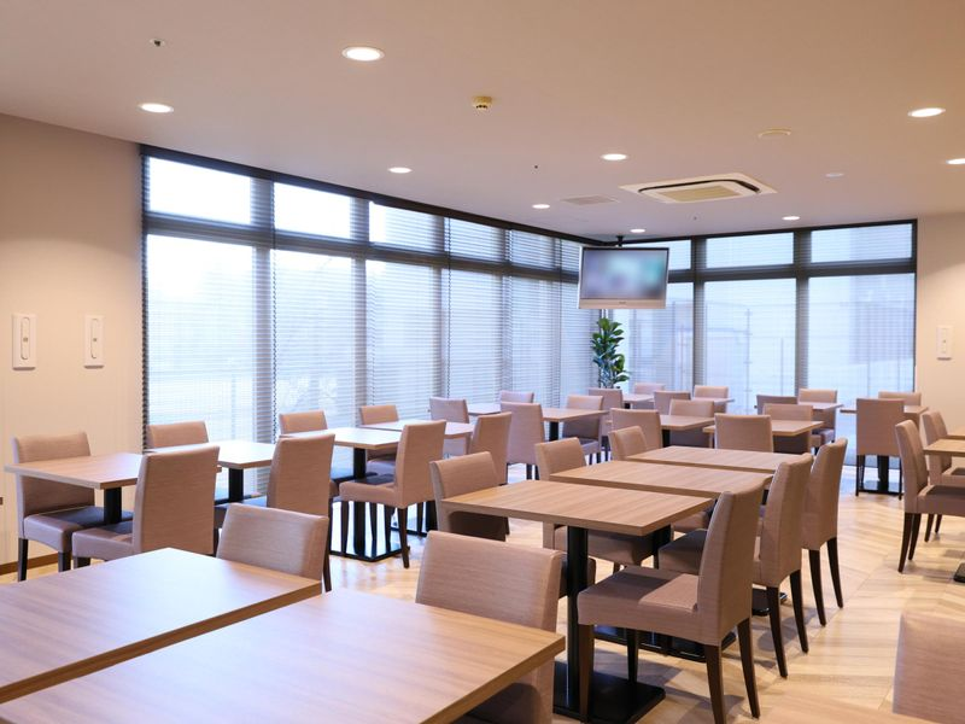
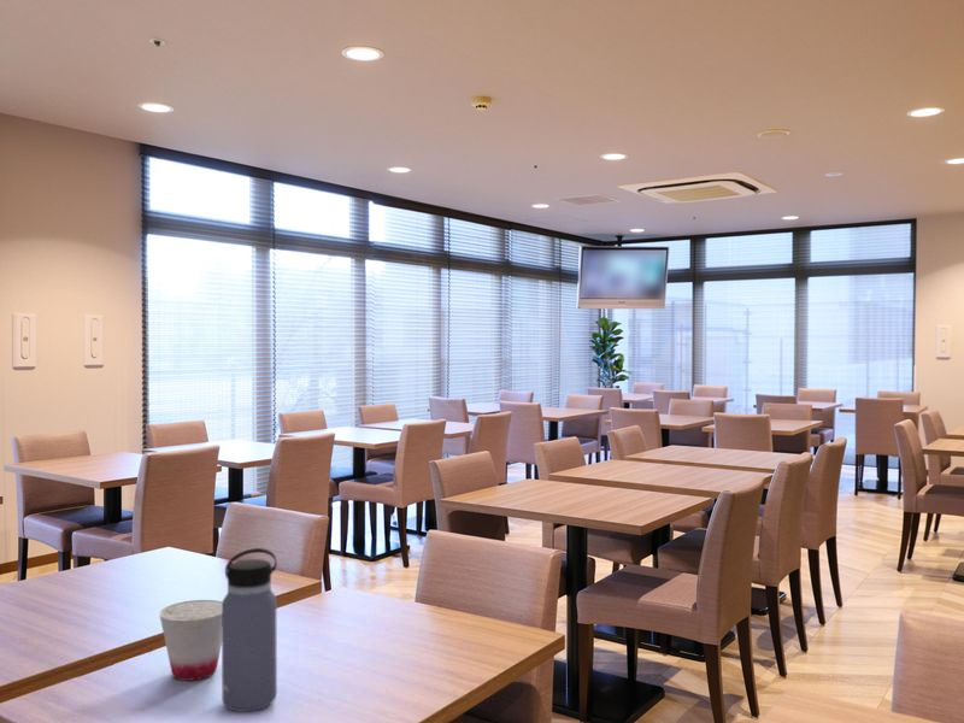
+ cup [158,599,223,682]
+ water bottle [221,547,278,713]
